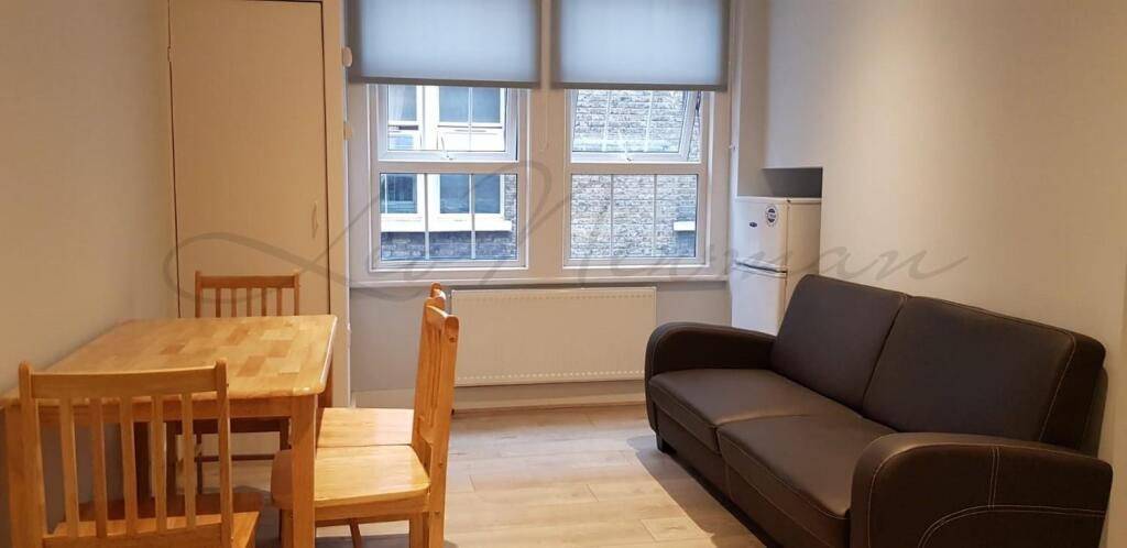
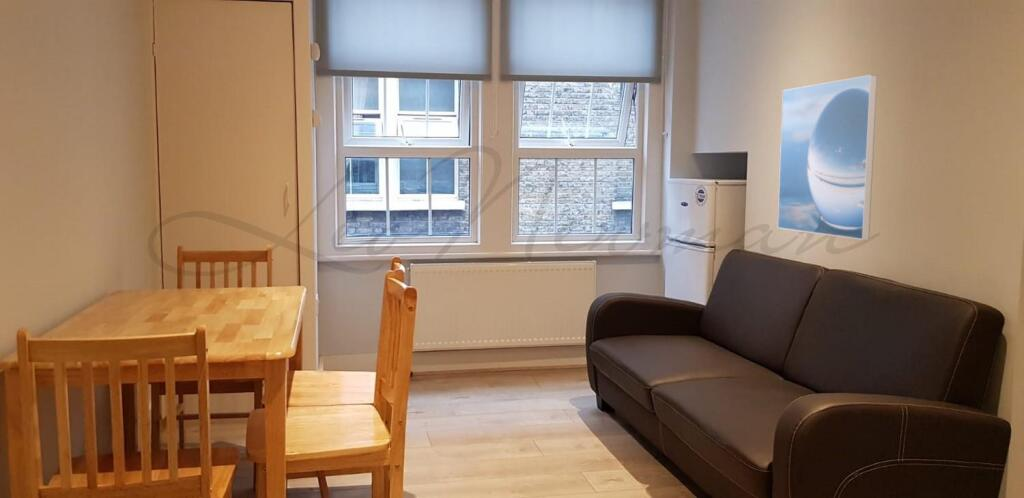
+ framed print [777,74,878,241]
